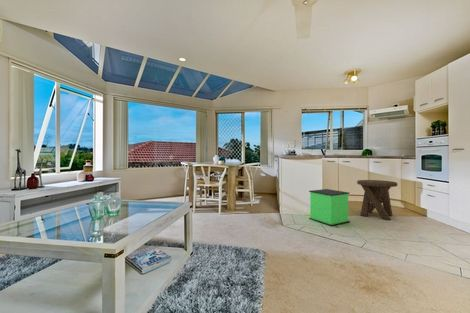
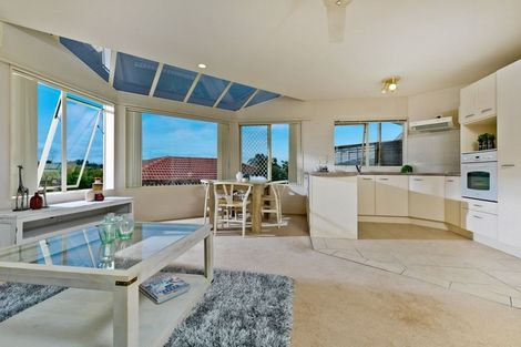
- stool [308,188,351,229]
- music stool [356,179,398,221]
